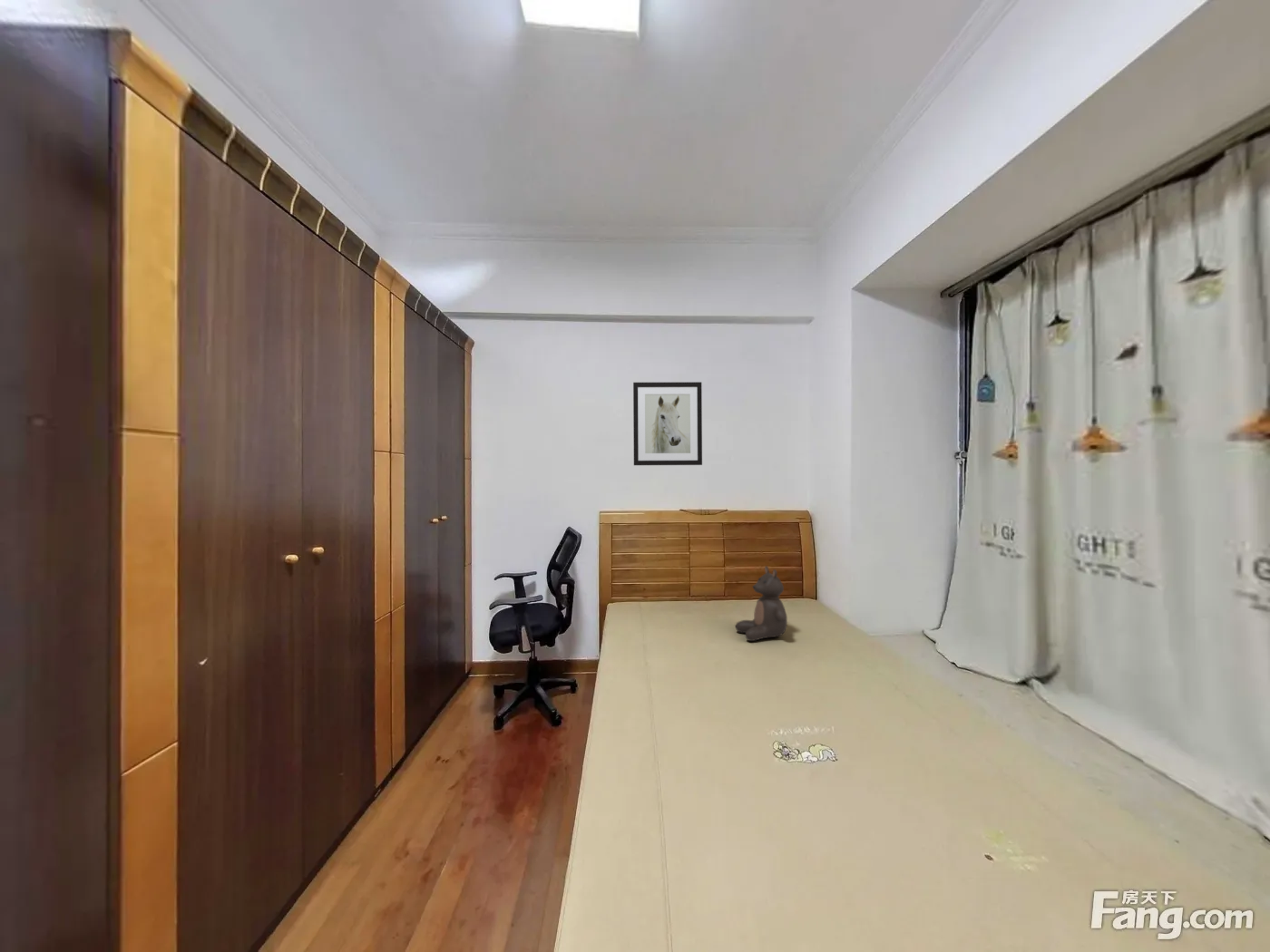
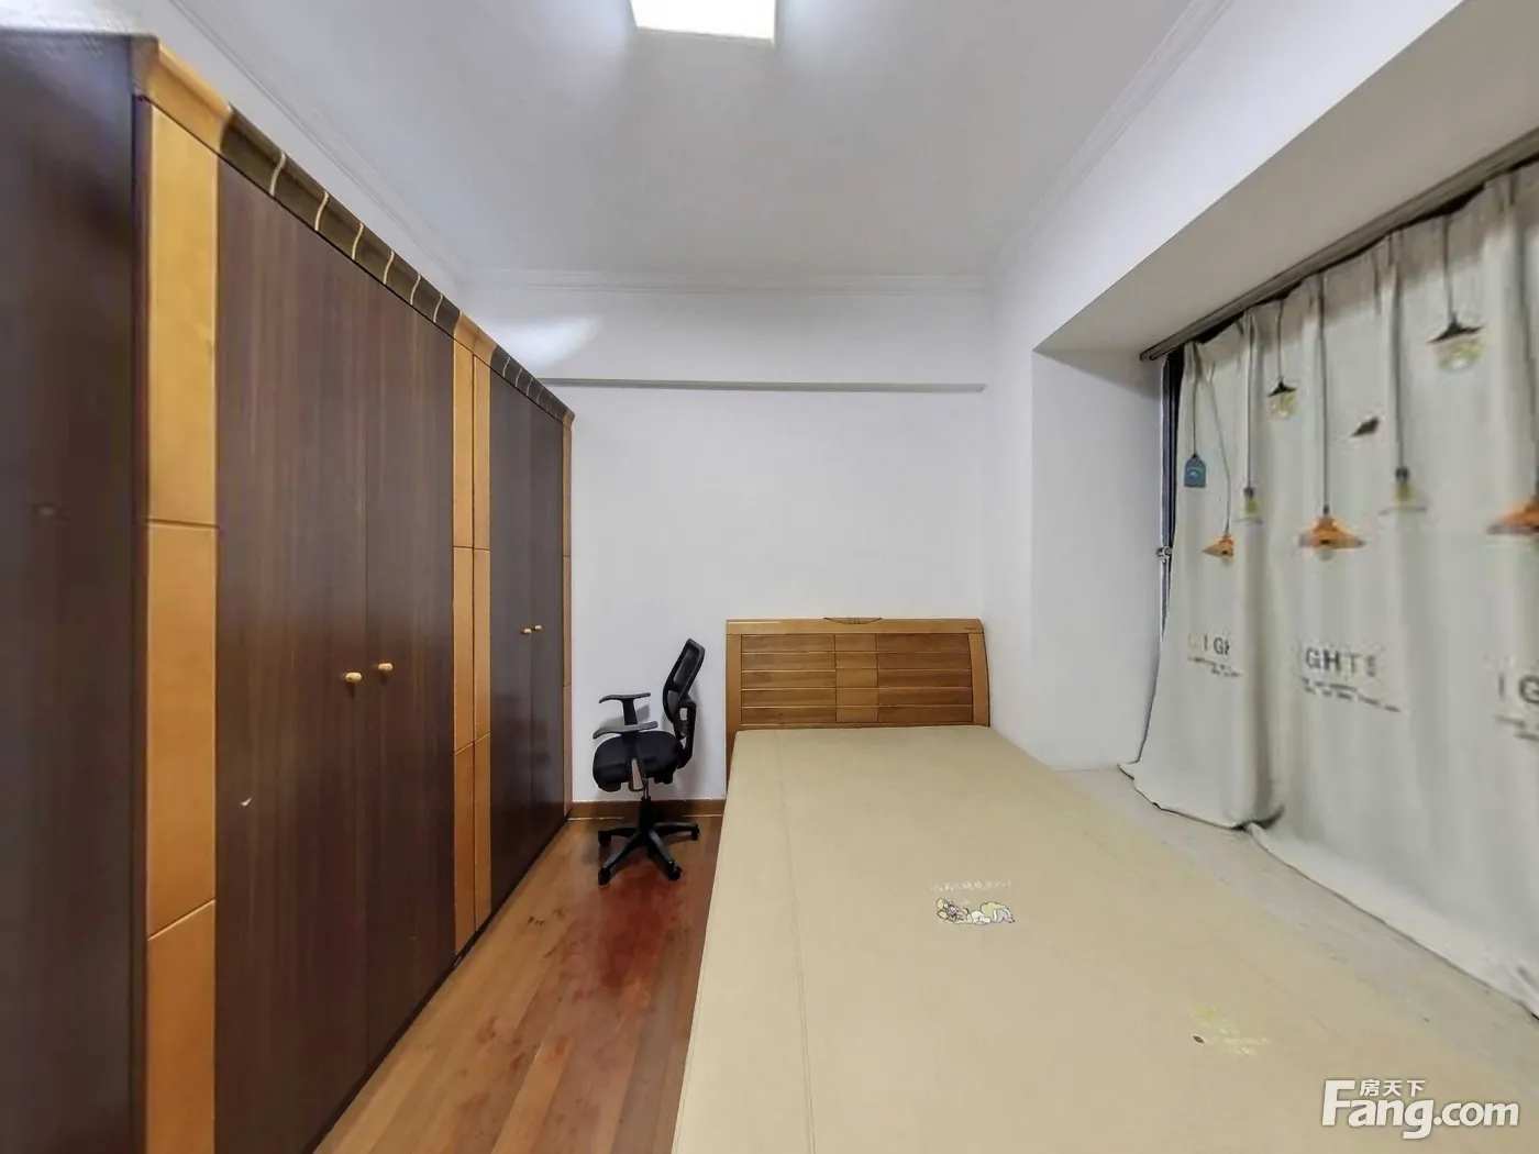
- teddy bear [735,565,788,642]
- wall art [632,381,703,466]
